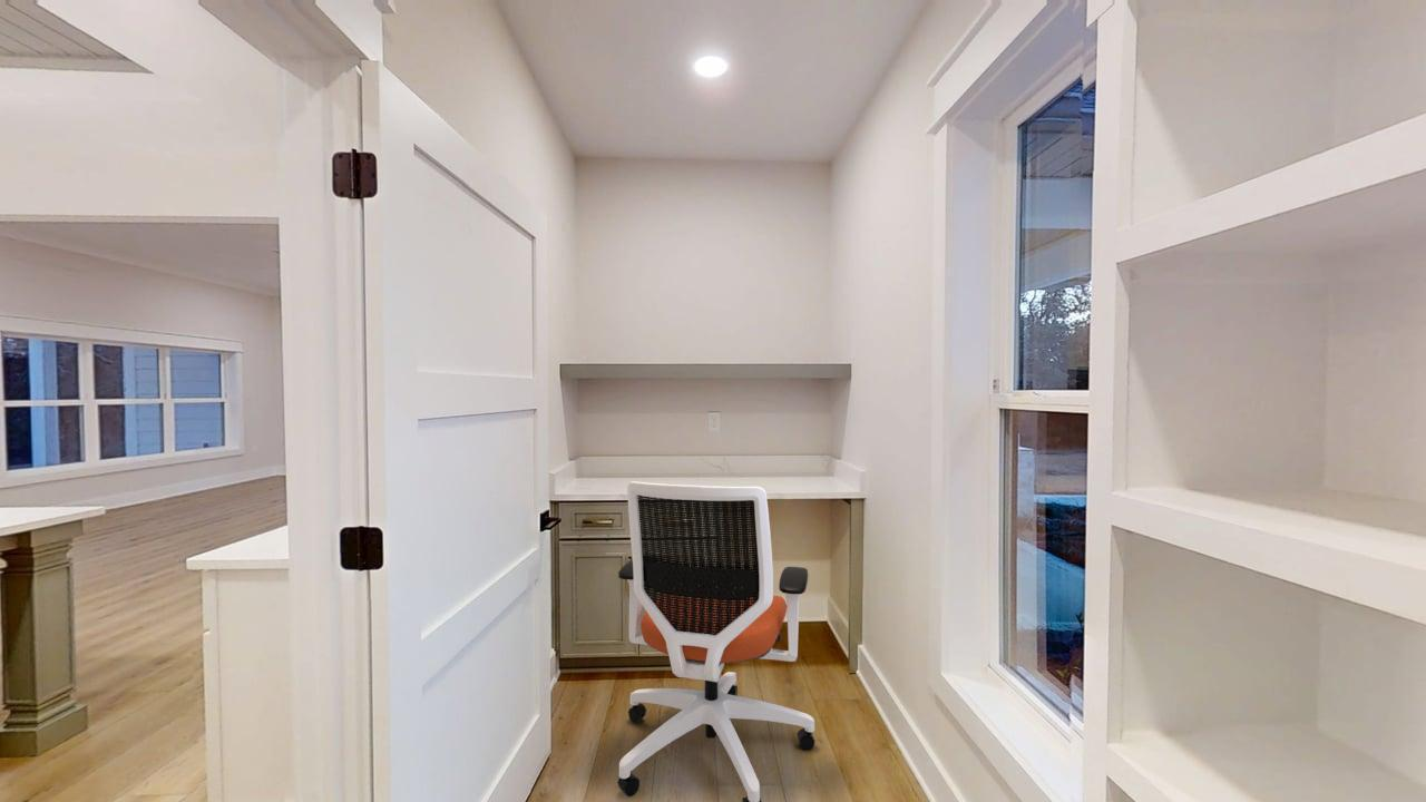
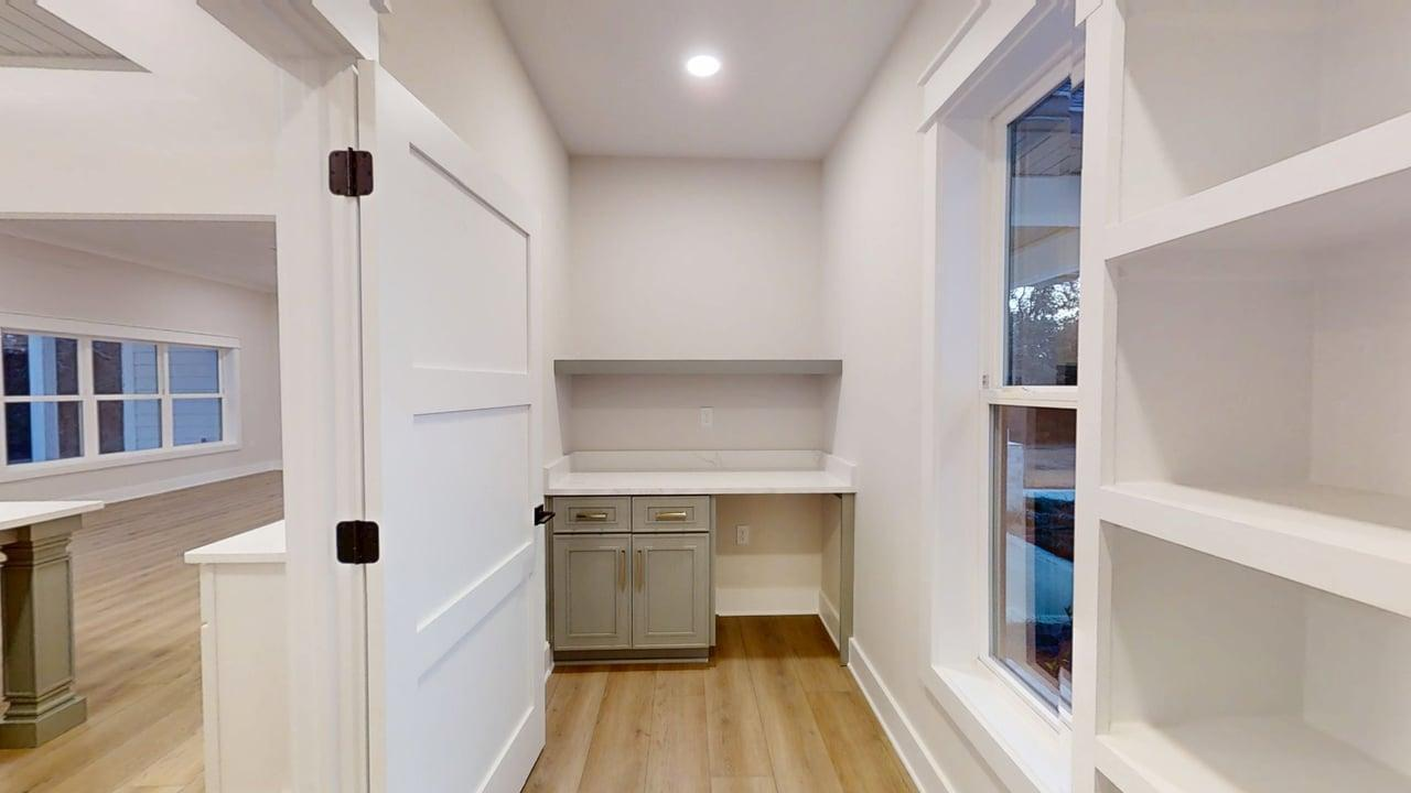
- office chair [617,480,817,802]
